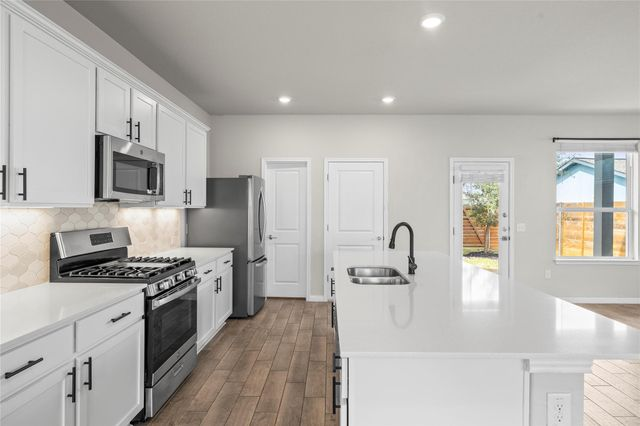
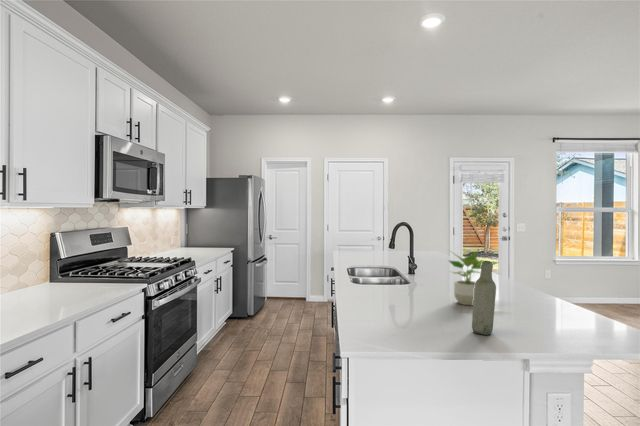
+ bottle [471,260,497,336]
+ potted plant [447,249,501,307]
